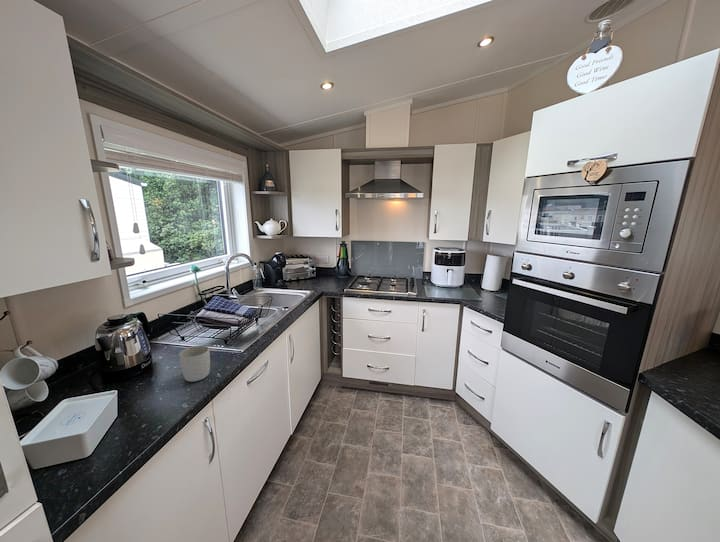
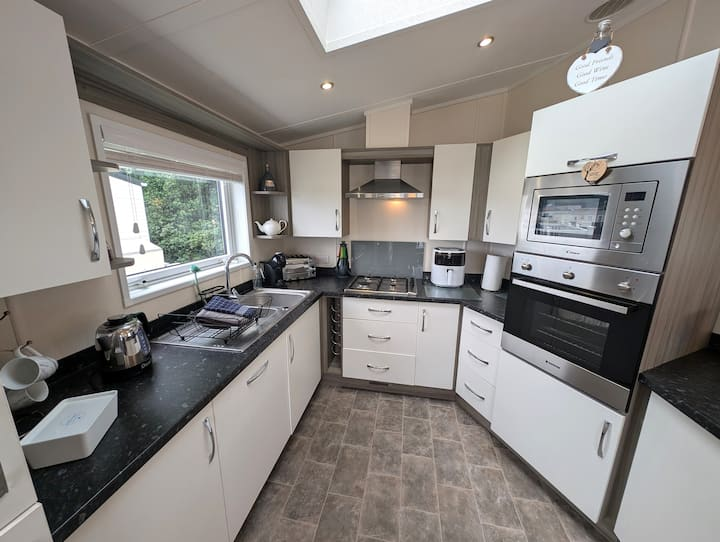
- mug [179,345,211,383]
